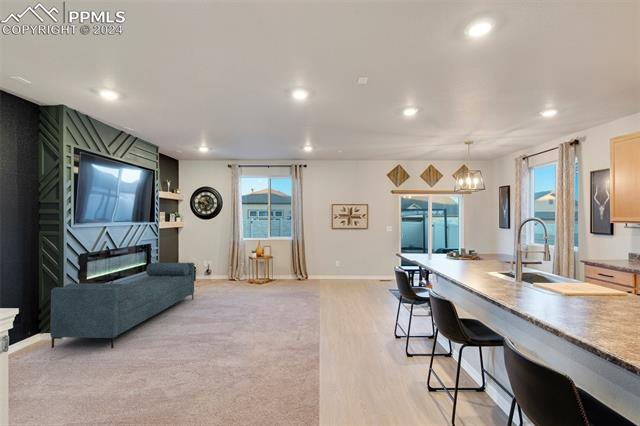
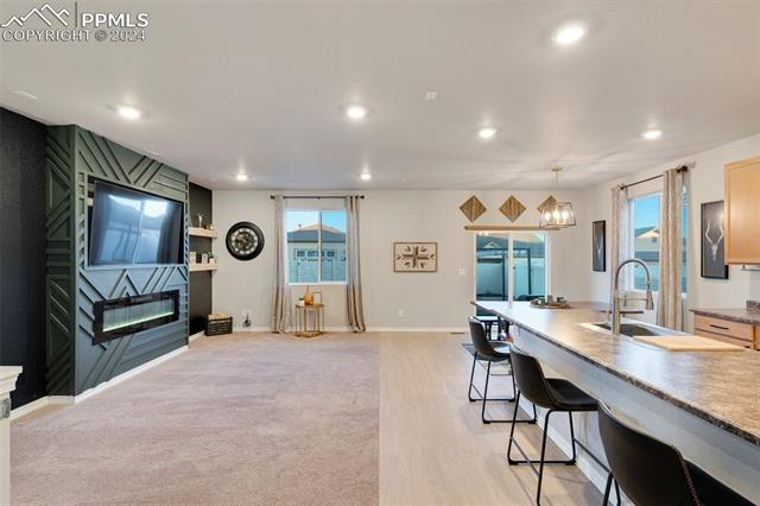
- sofa [49,262,195,349]
